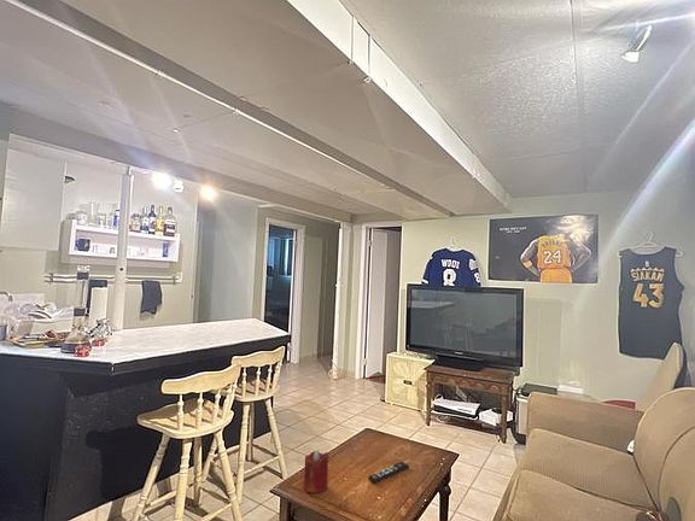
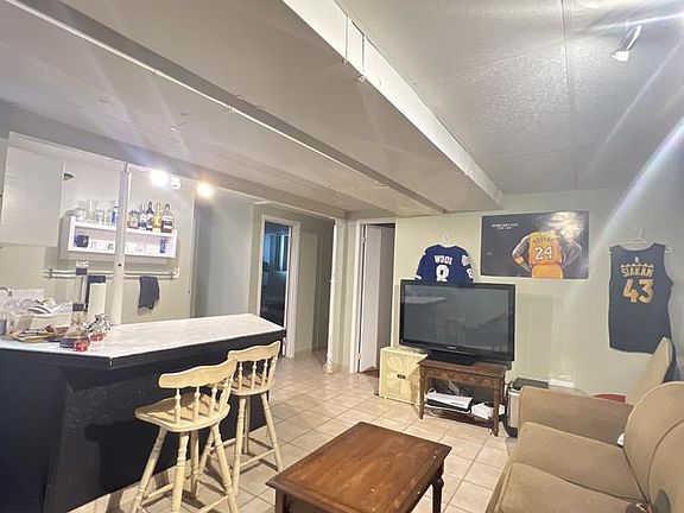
- candle [303,449,329,494]
- remote control [367,461,410,484]
